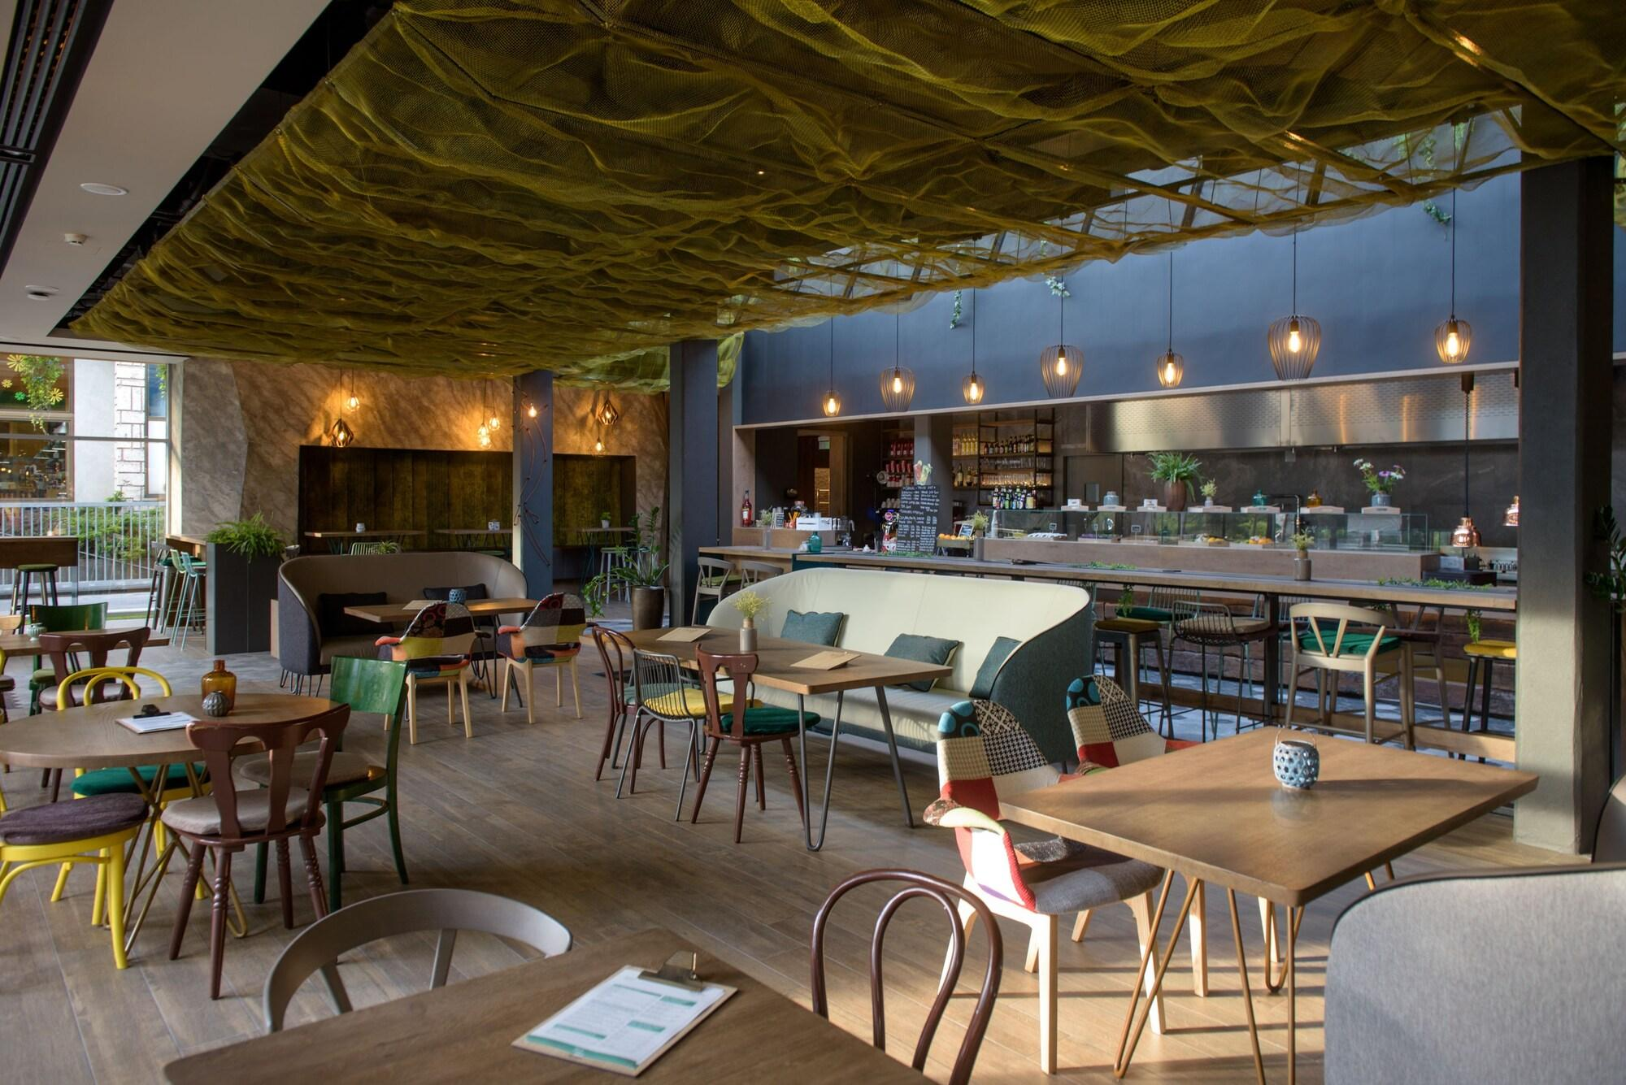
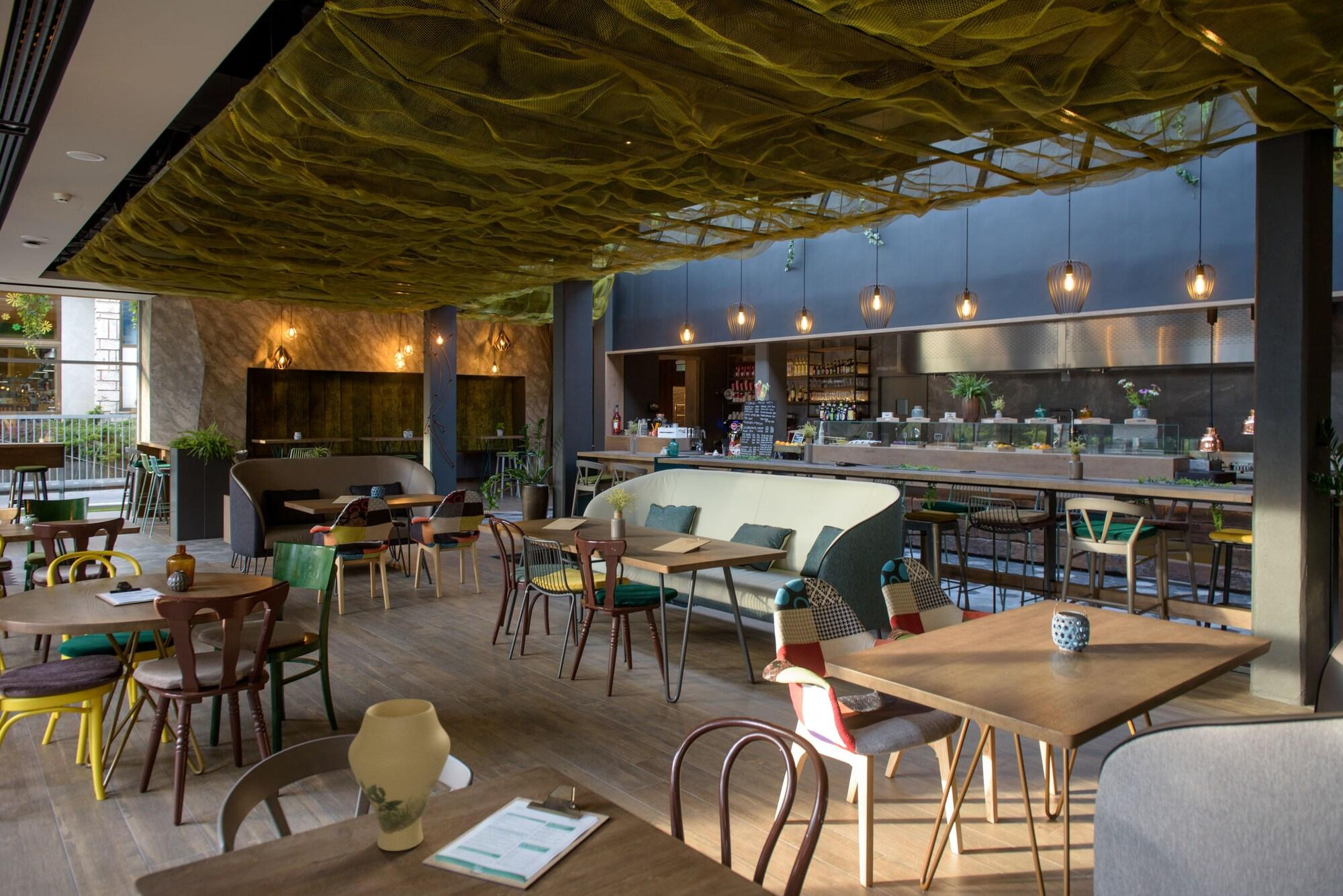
+ vase [348,698,451,852]
